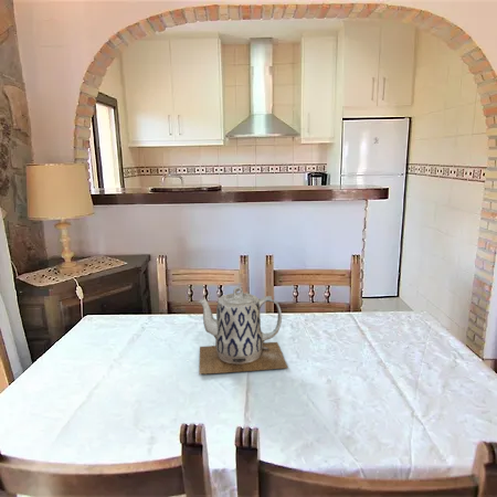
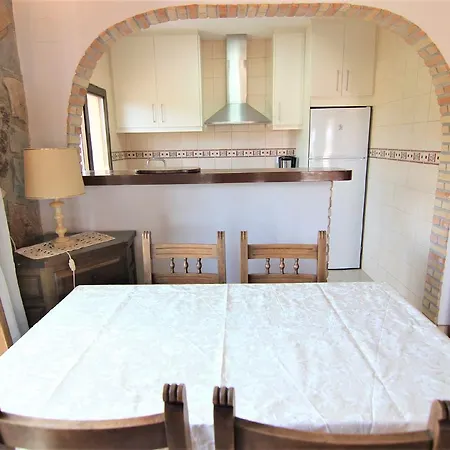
- teapot [198,286,288,376]
